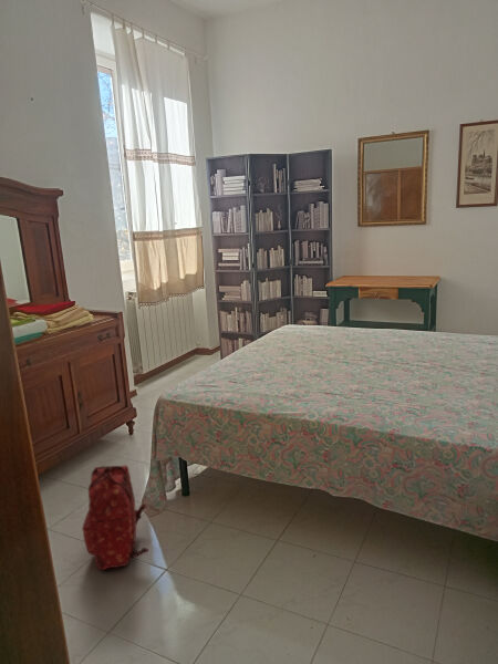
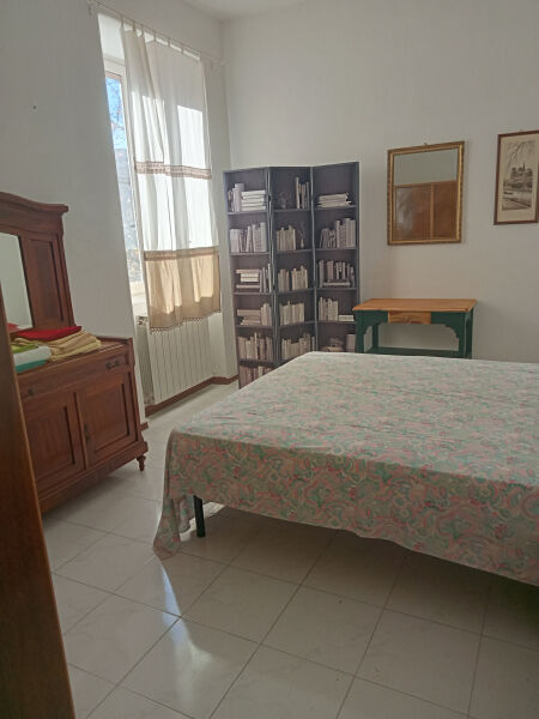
- backpack [81,464,149,571]
